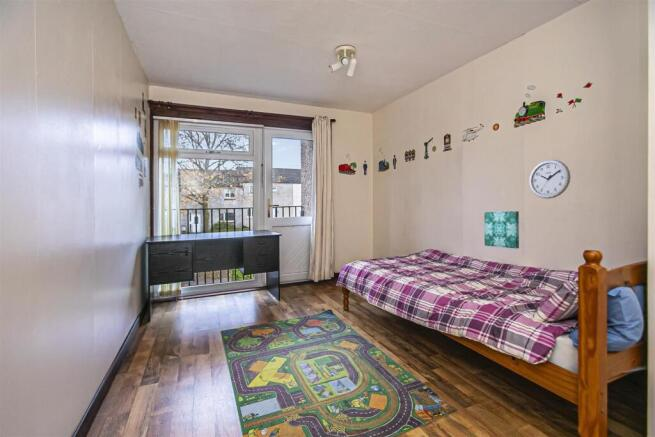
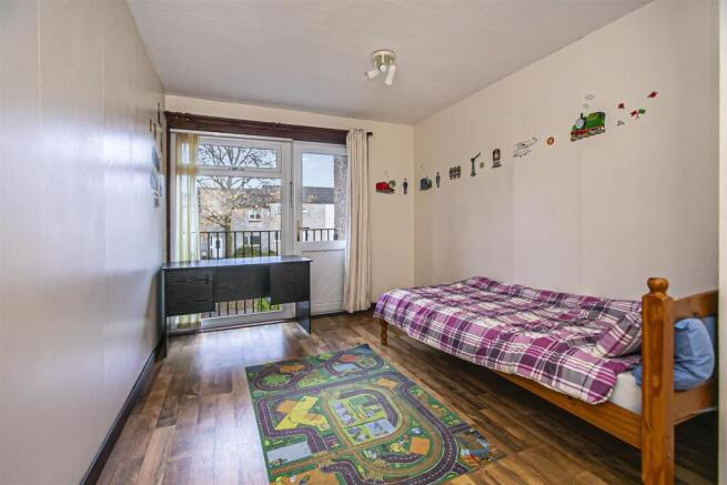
- wall clock [528,159,572,200]
- wall art [483,210,520,249]
